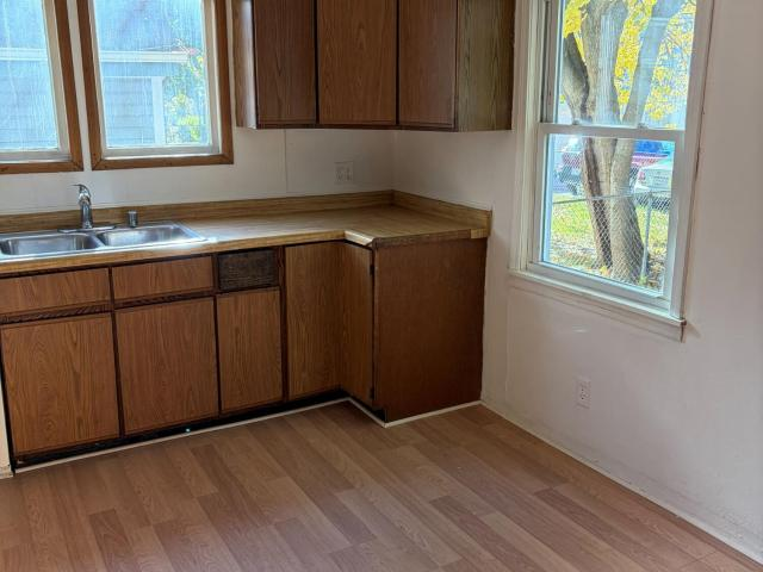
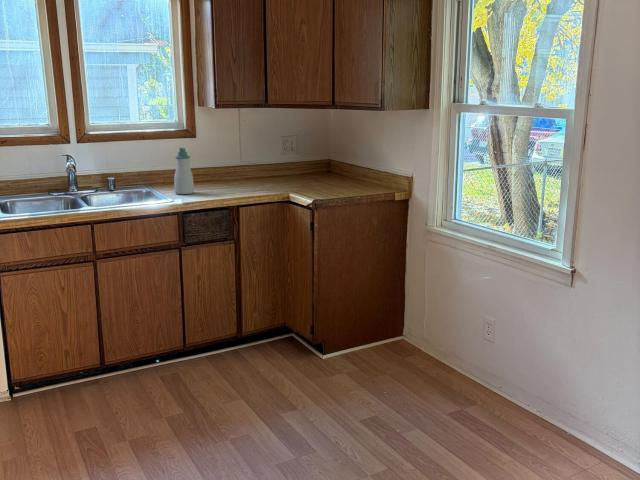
+ soap bottle [173,146,195,195]
